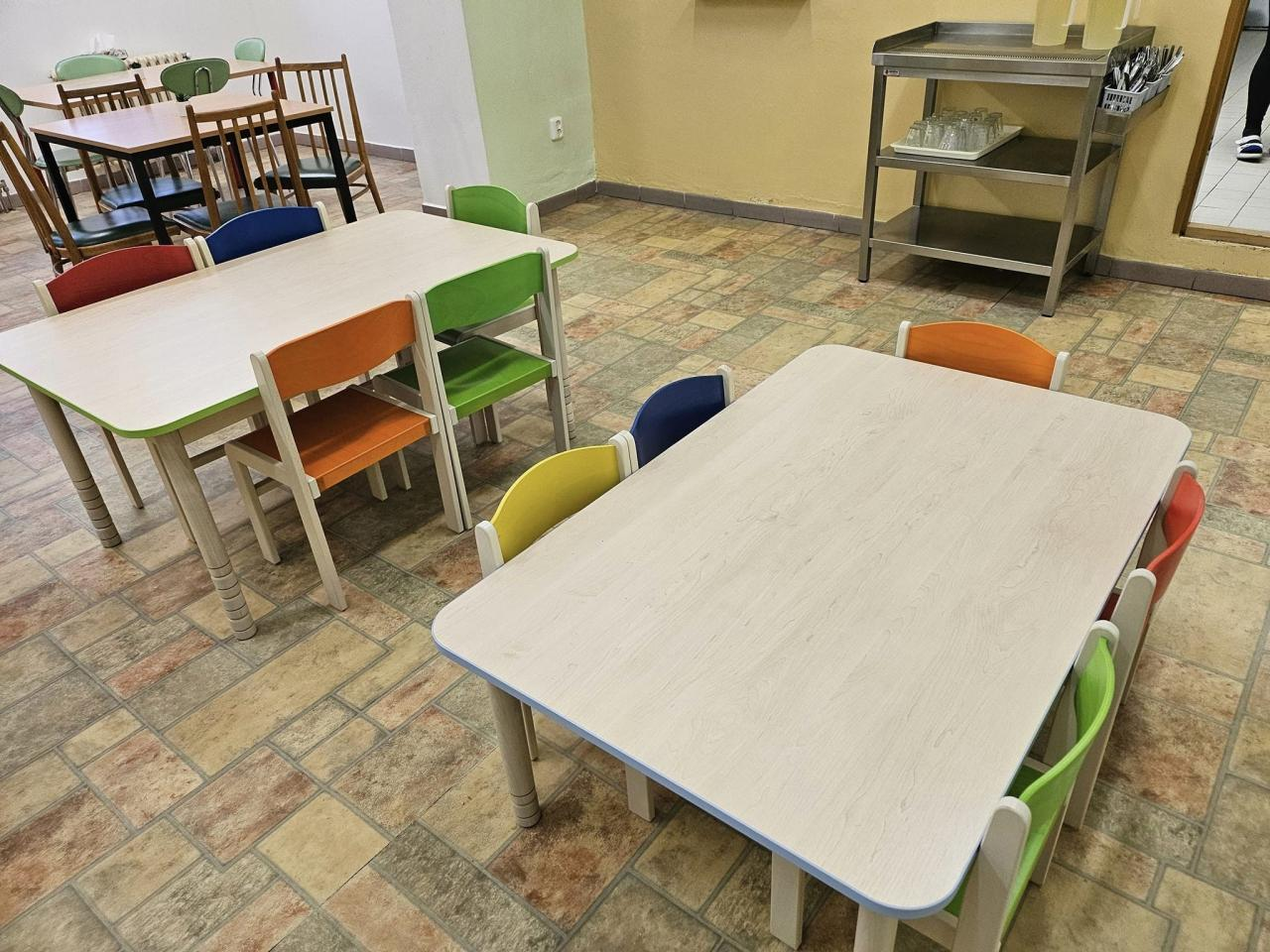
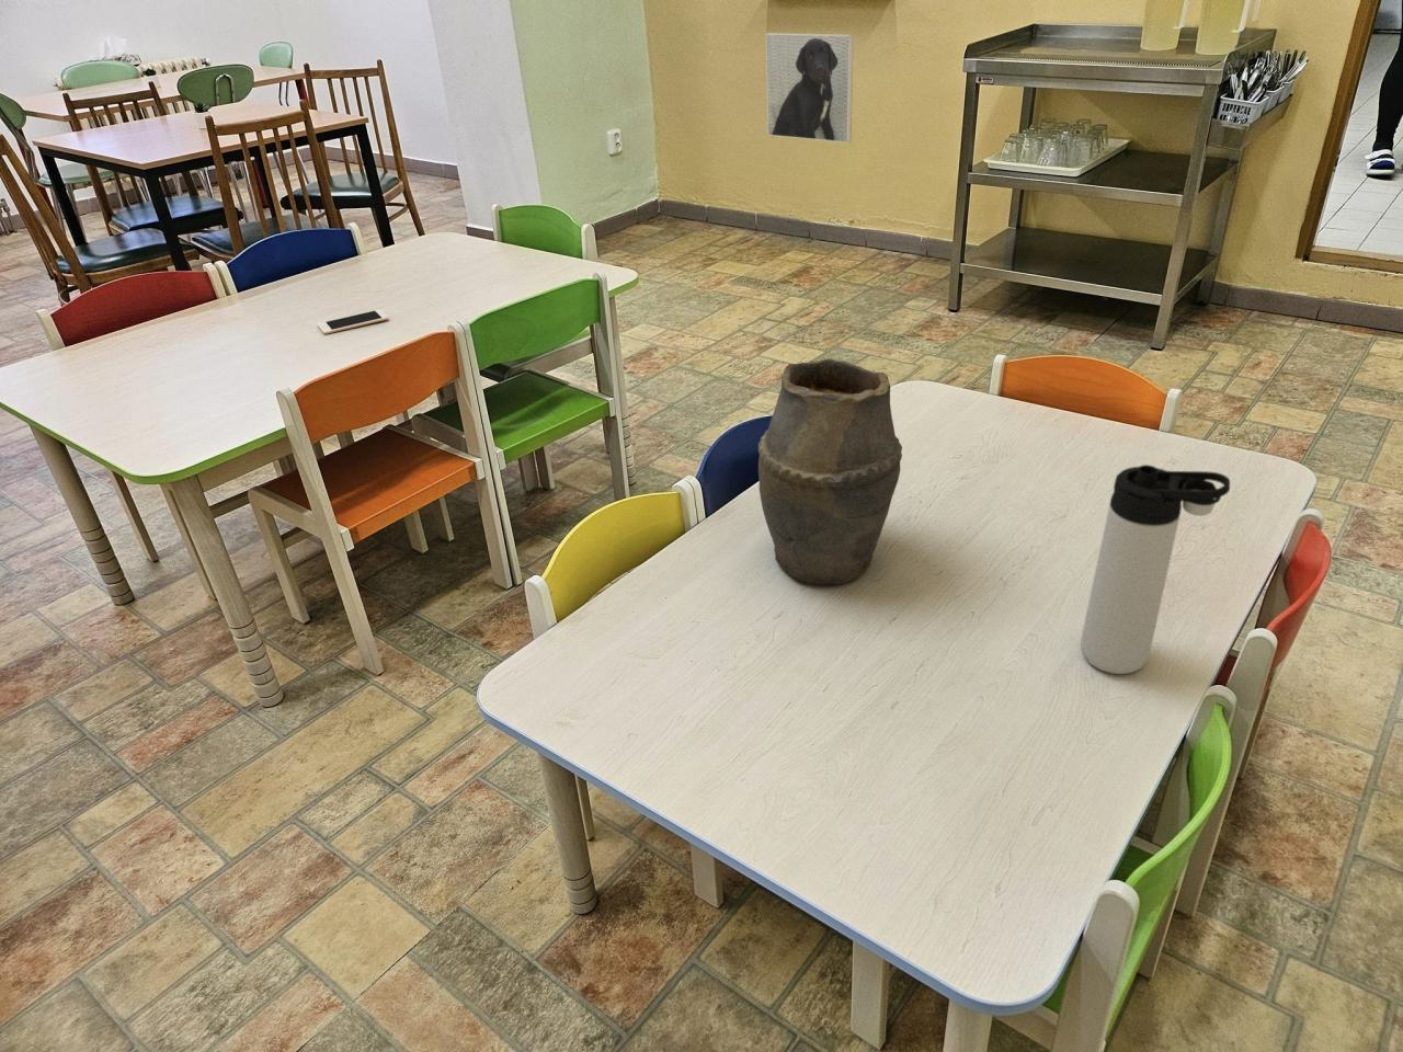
+ cell phone [316,308,389,335]
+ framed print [766,32,855,144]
+ vase [758,357,904,586]
+ thermos bottle [1079,463,1231,675]
